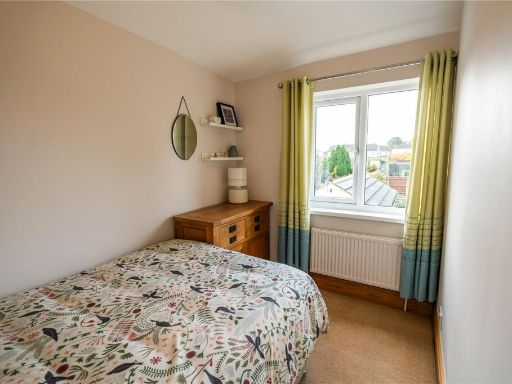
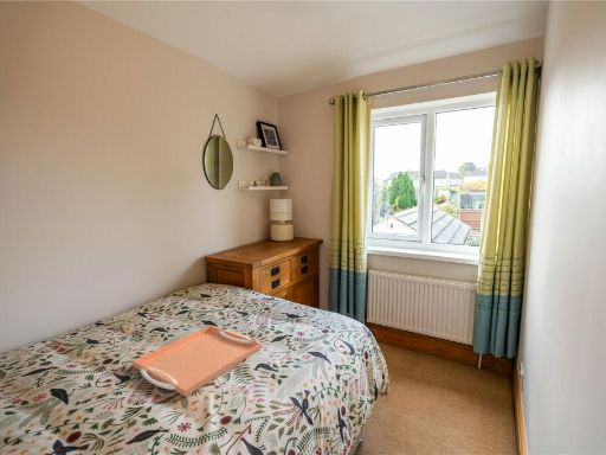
+ serving tray [131,325,263,398]
